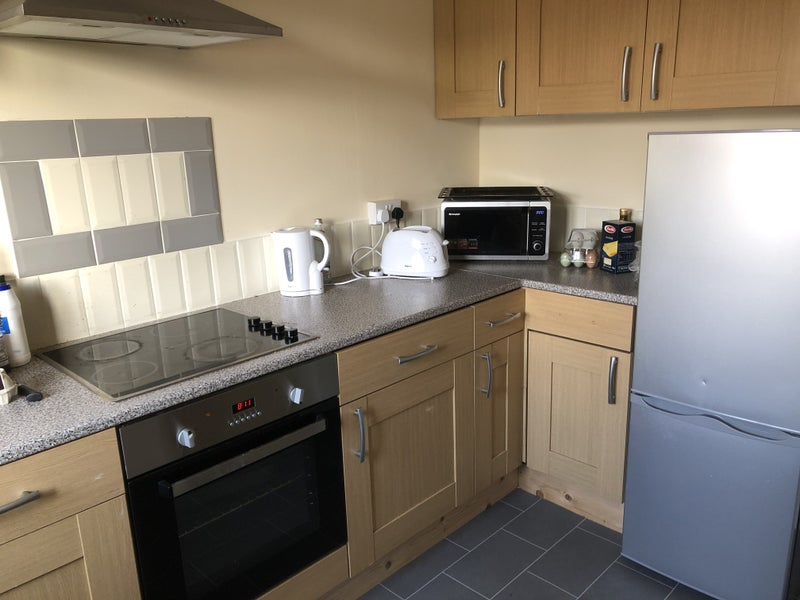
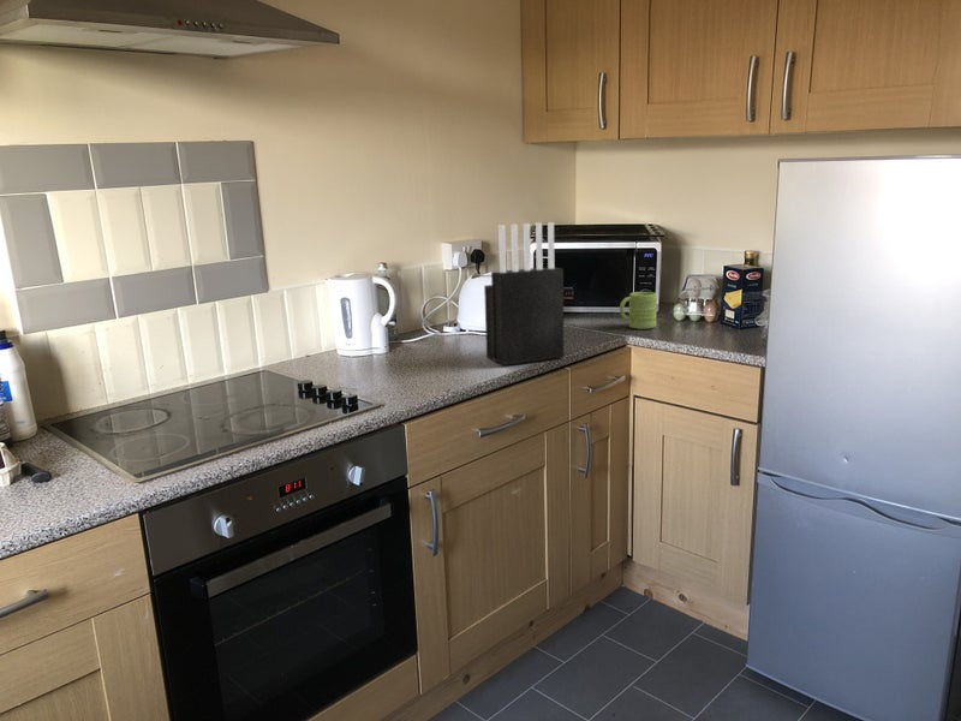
+ mug [619,291,658,330]
+ knife block [483,221,565,367]
